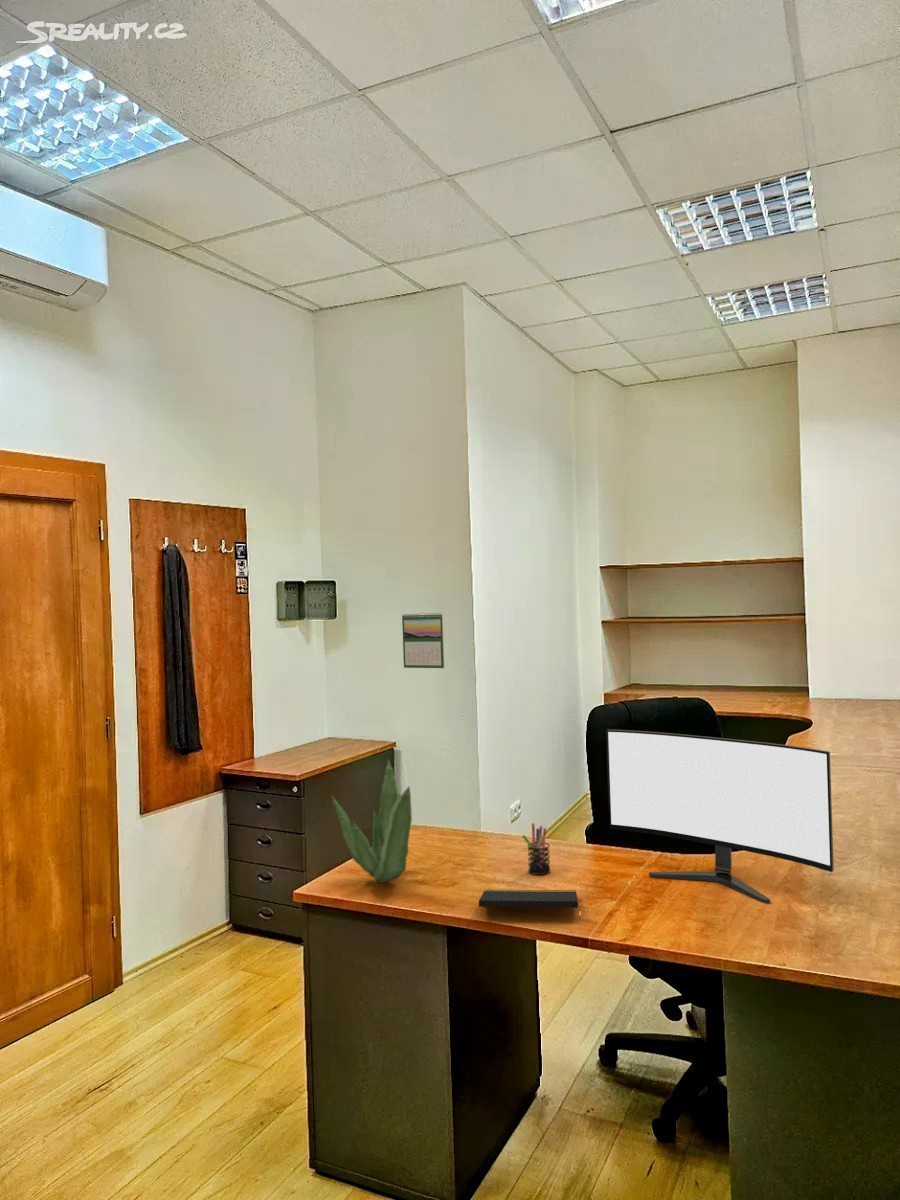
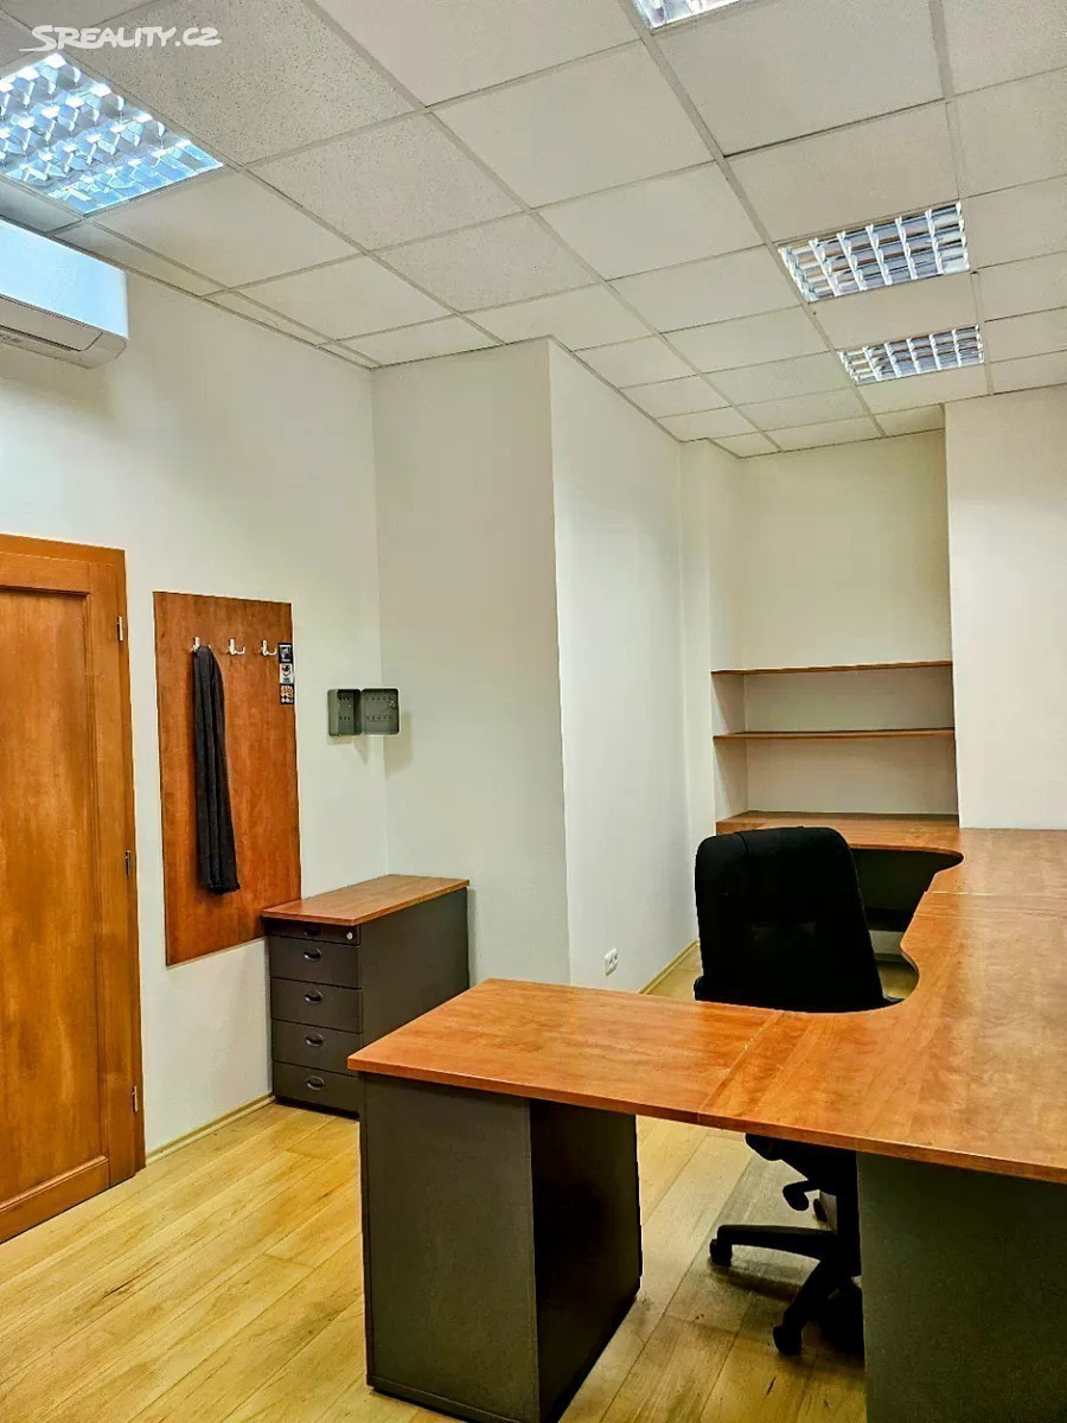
- plant [331,758,413,884]
- calendar [401,612,445,669]
- pen holder [521,822,551,876]
- monitor [605,729,835,904]
- notepad [478,889,582,920]
